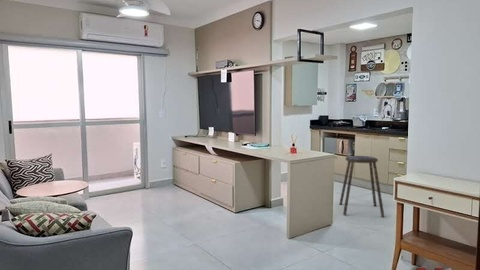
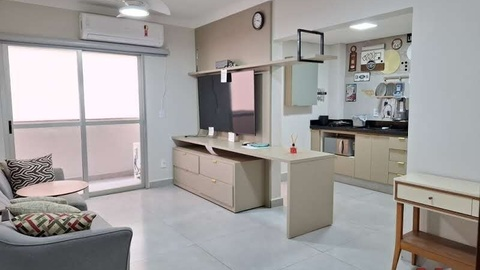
- stool [338,155,385,218]
